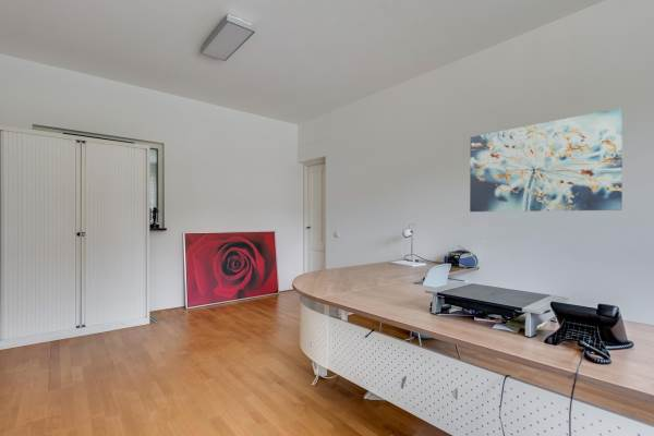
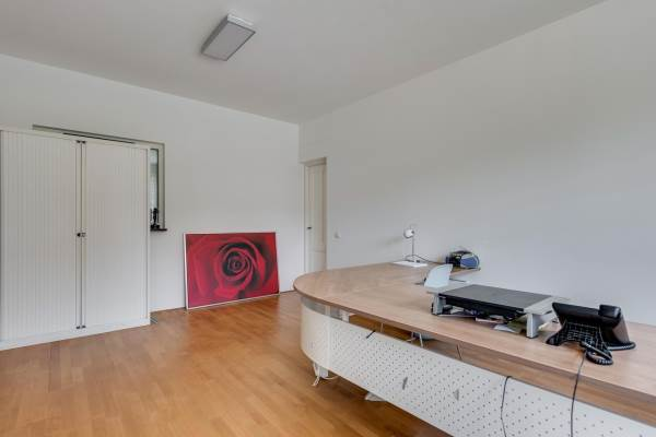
- wall art [469,107,623,213]
